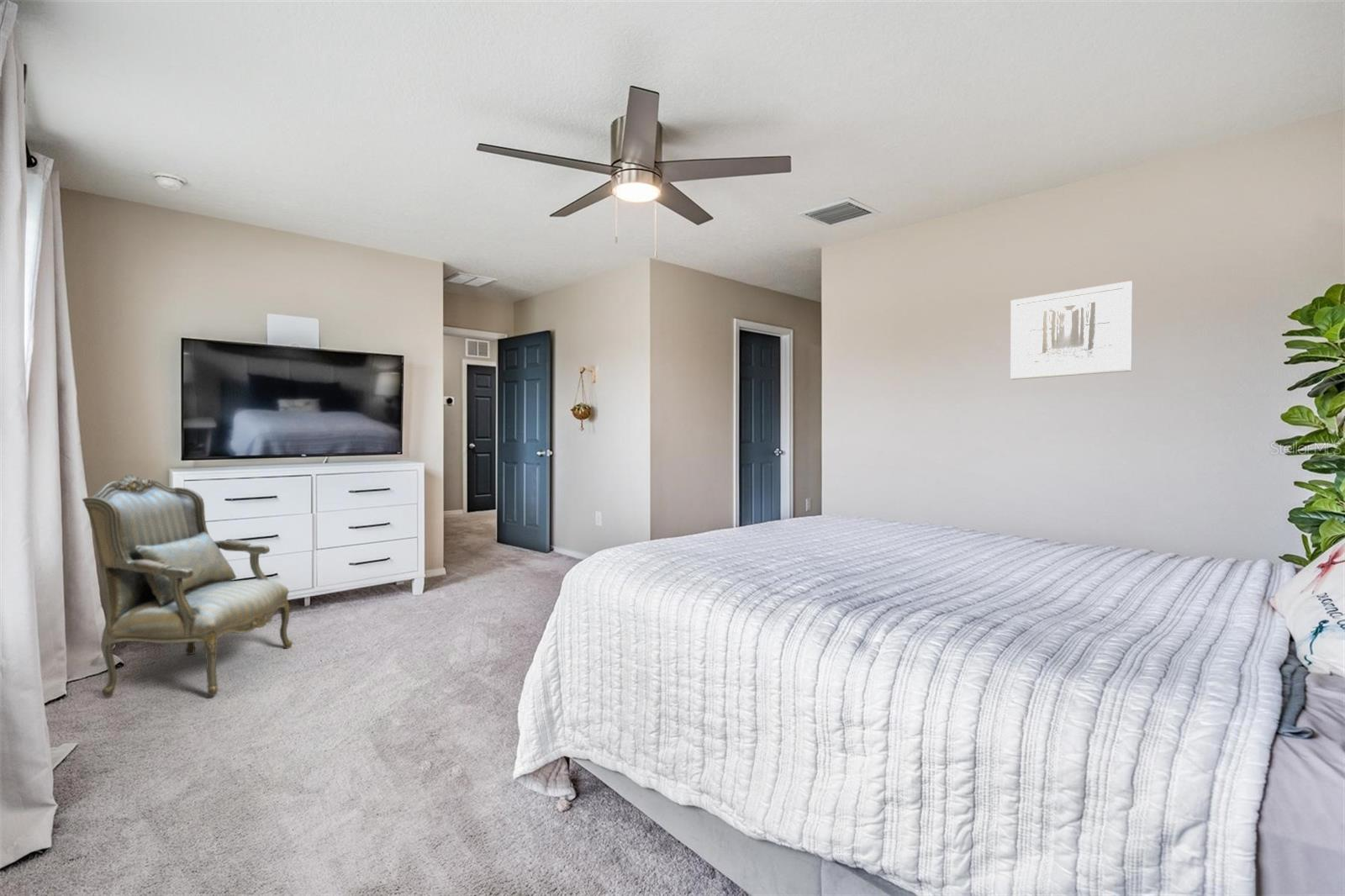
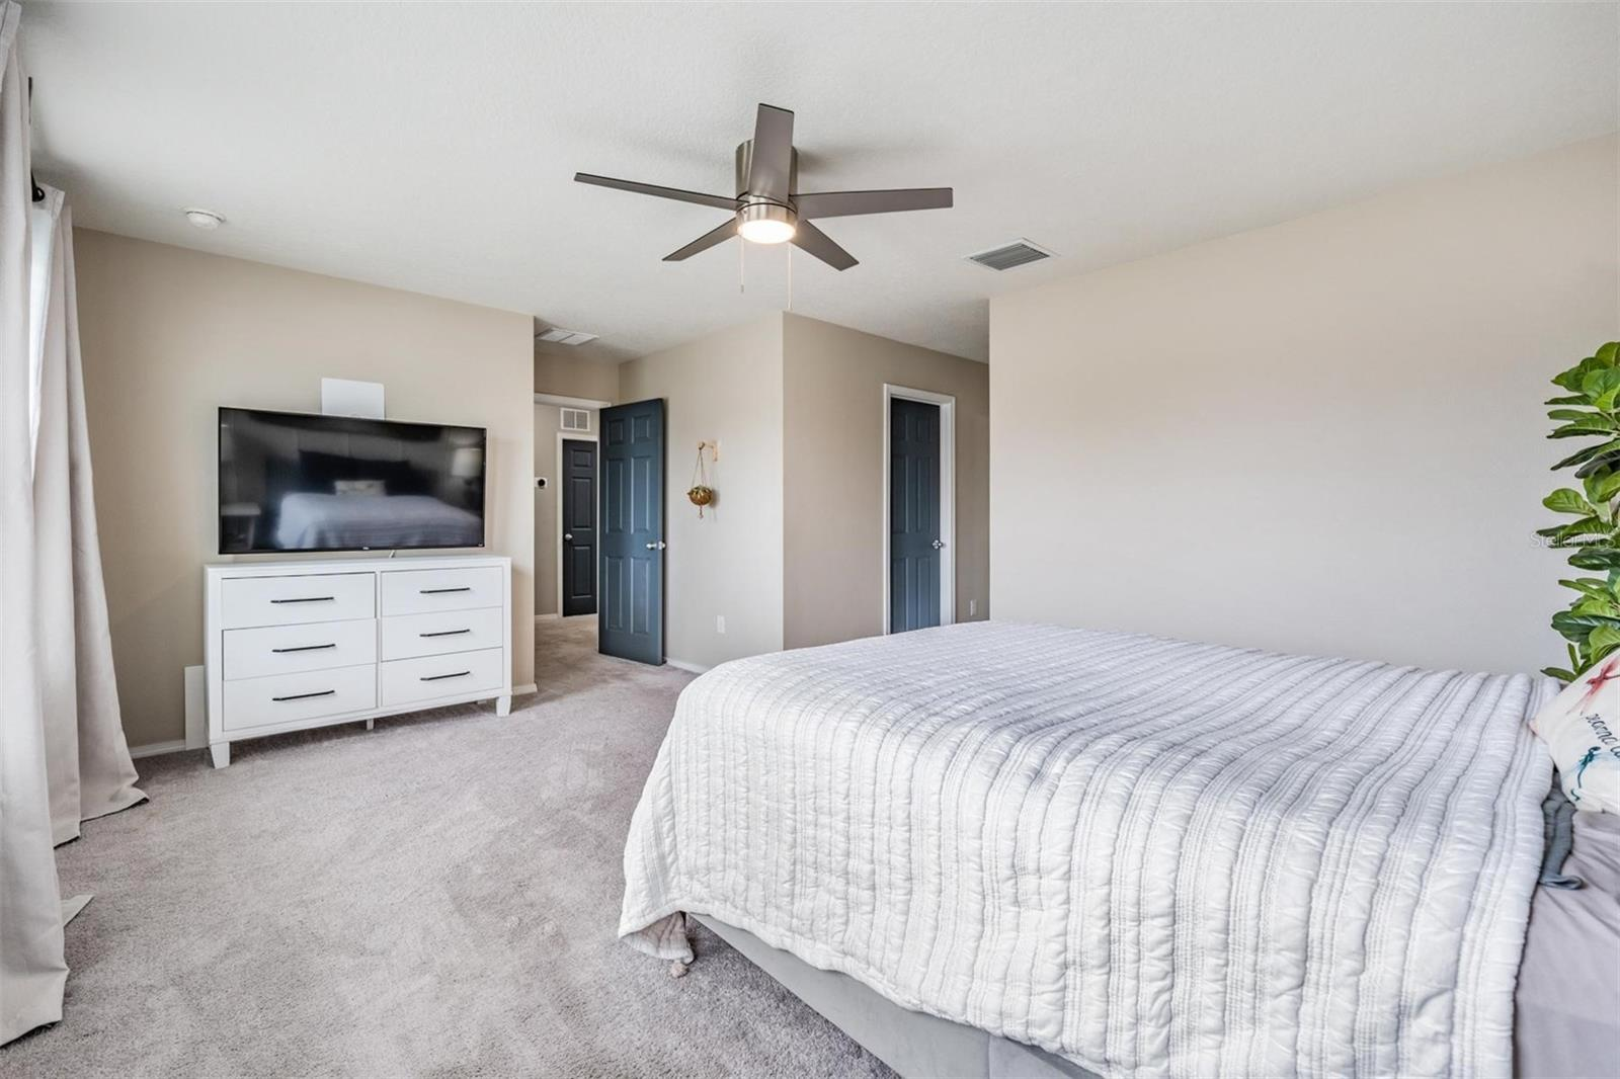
- wall art [1010,280,1133,381]
- armchair [82,474,293,698]
